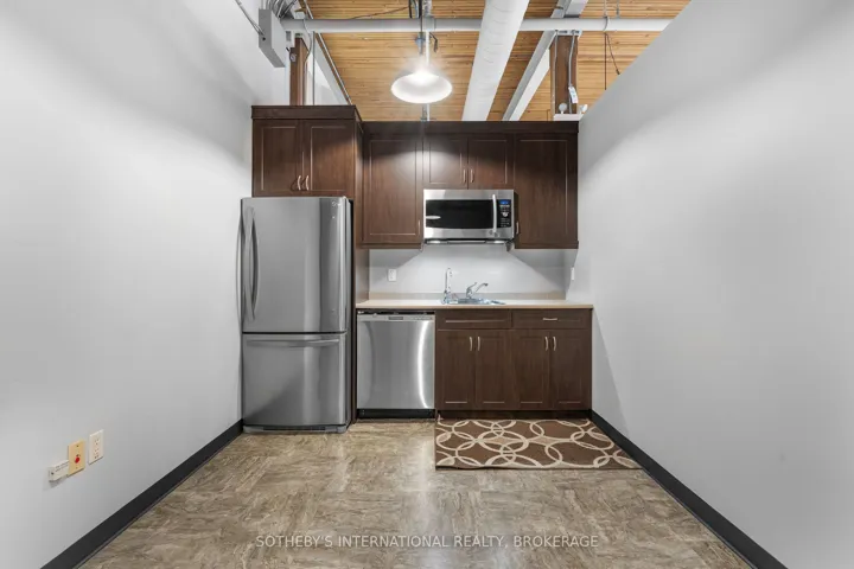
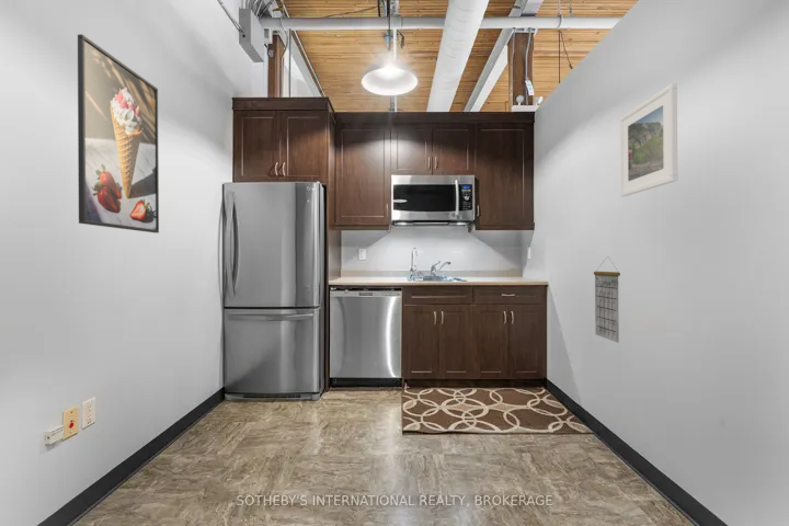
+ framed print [619,82,678,197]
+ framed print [77,33,160,233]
+ calendar [593,258,621,344]
